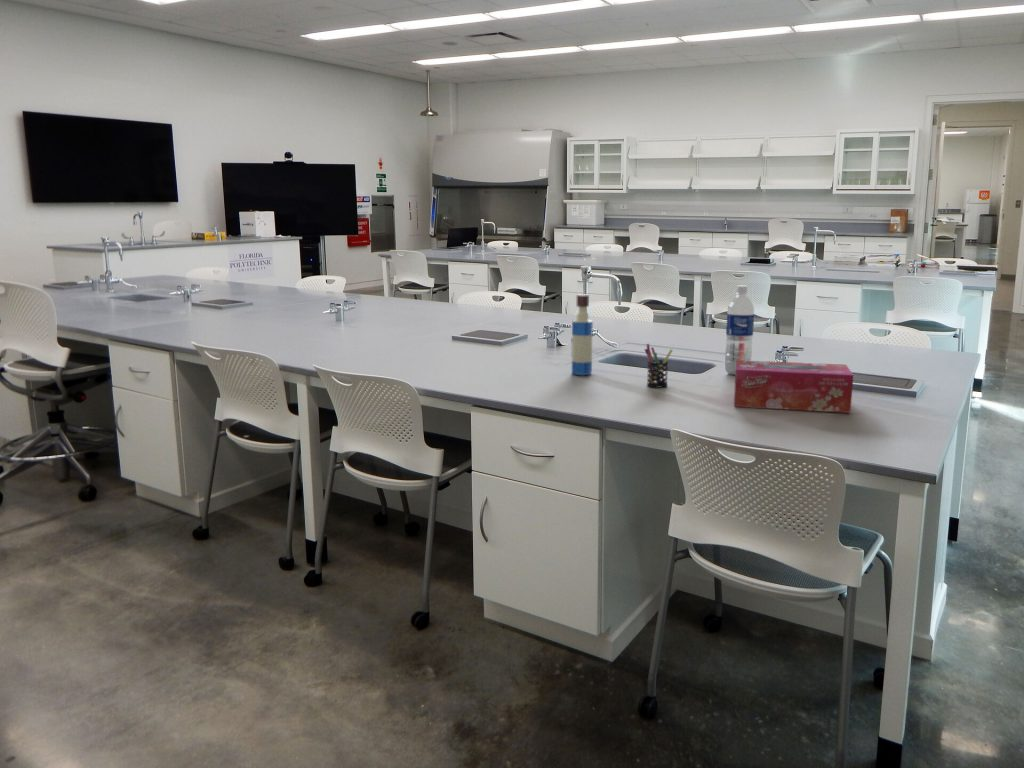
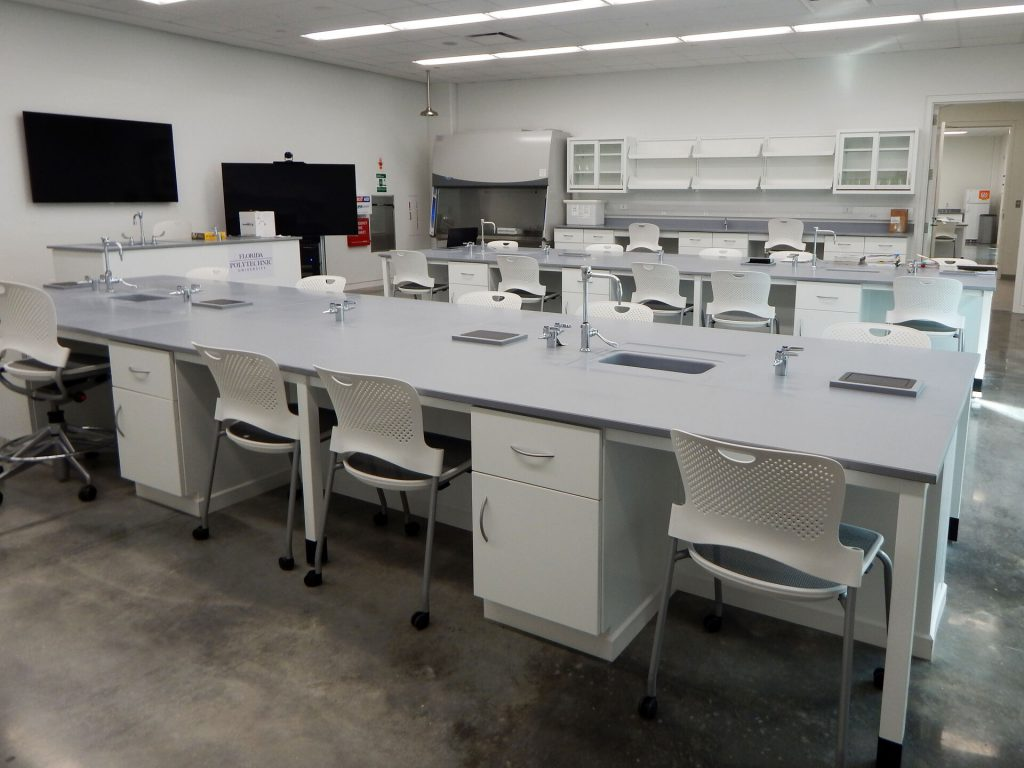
- tissue box [733,360,854,414]
- water bottle [724,284,755,376]
- pen holder [644,343,674,389]
- tequila bottle [570,293,594,376]
